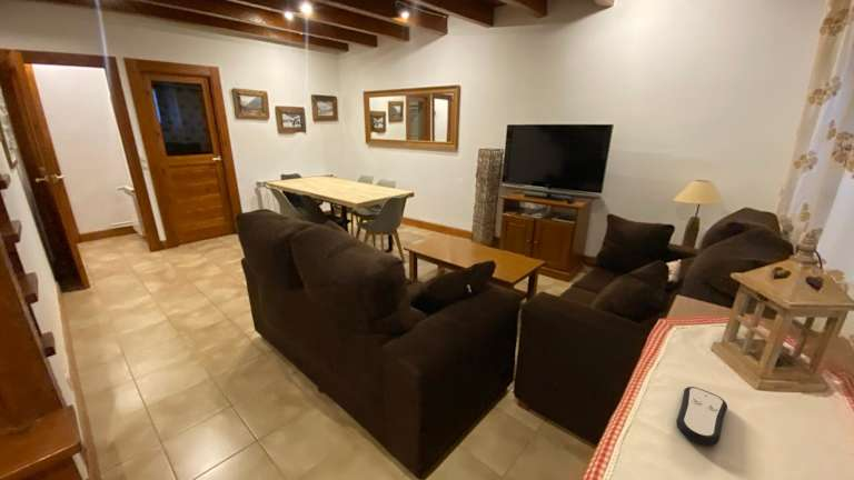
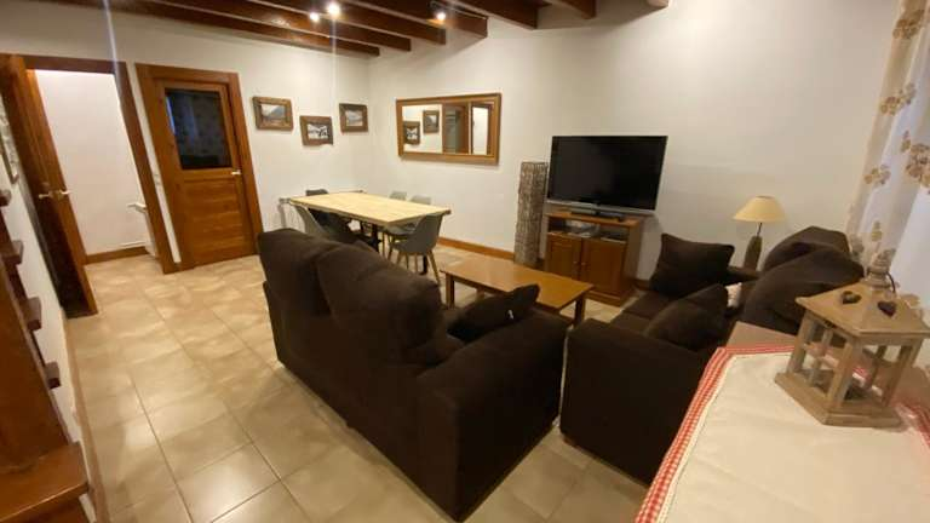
- remote control [675,386,728,447]
